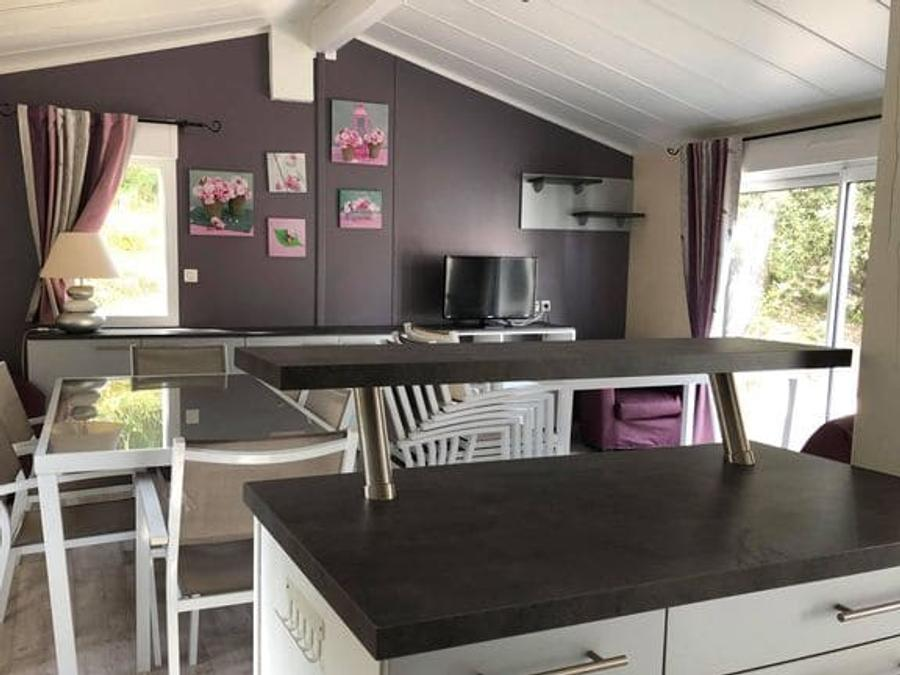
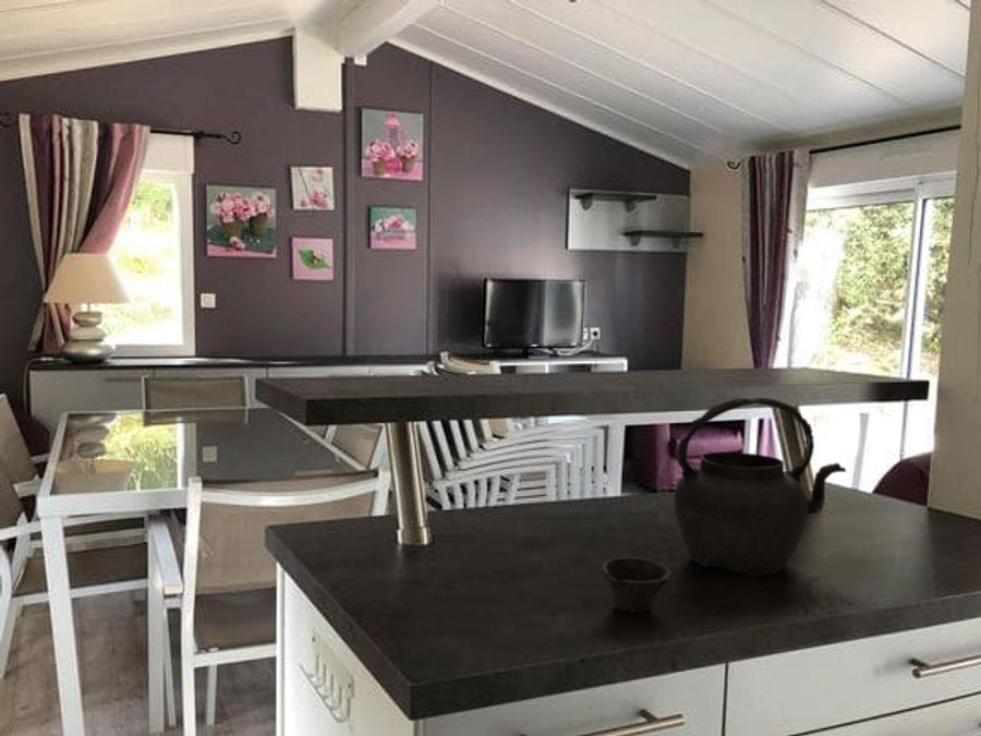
+ cup [602,556,673,614]
+ kettle [673,396,848,577]
